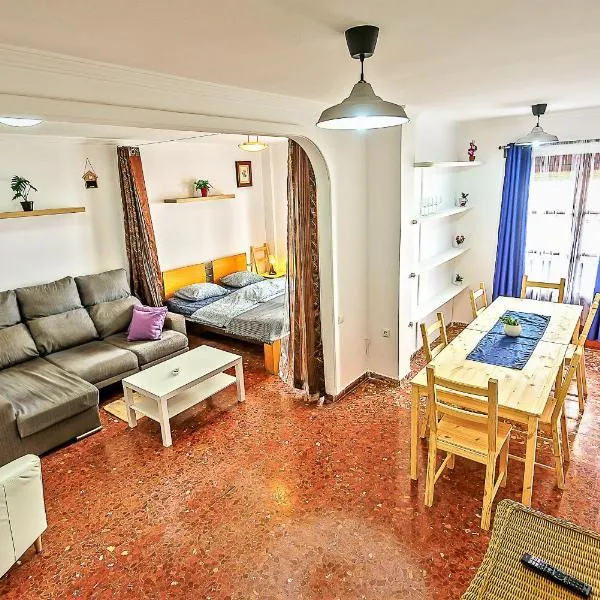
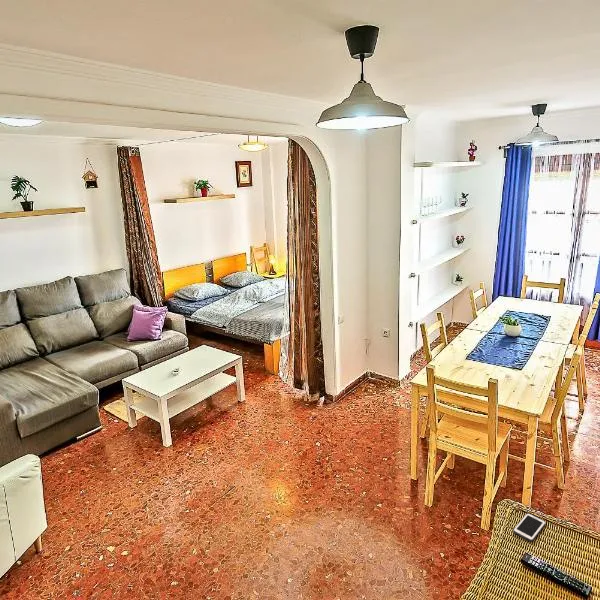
+ cell phone [512,512,547,542]
